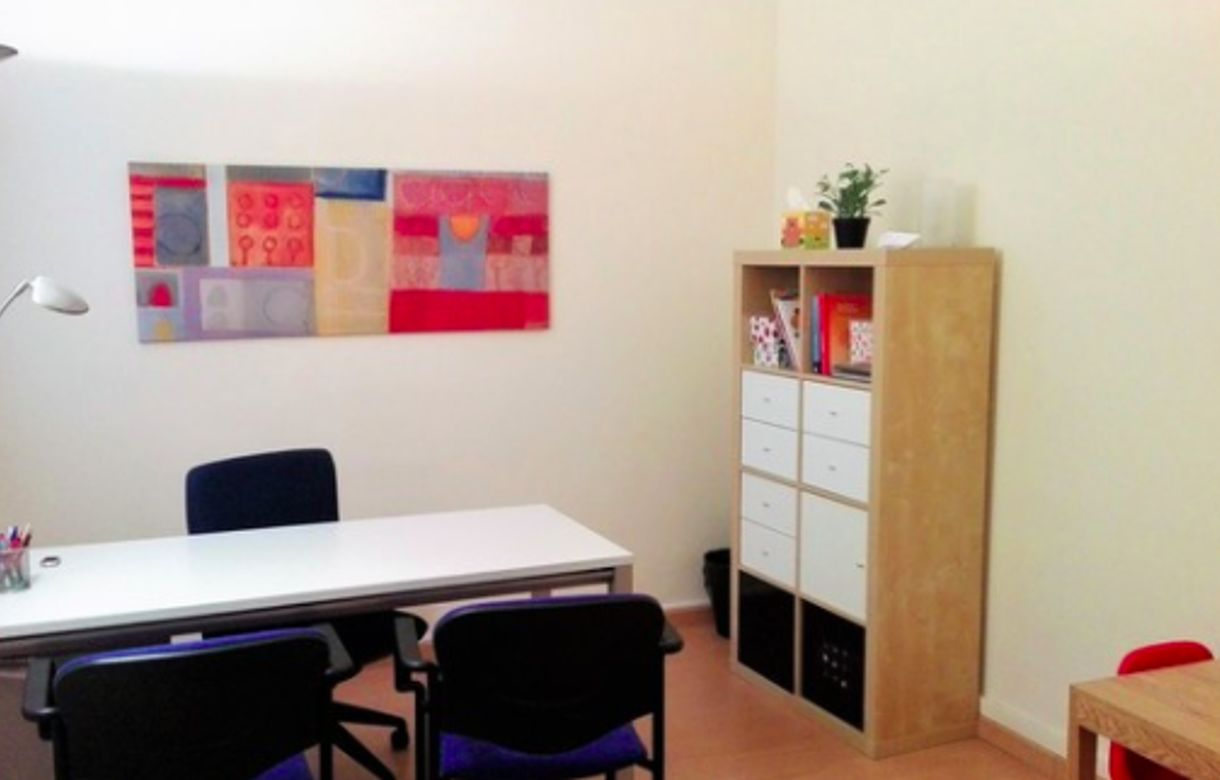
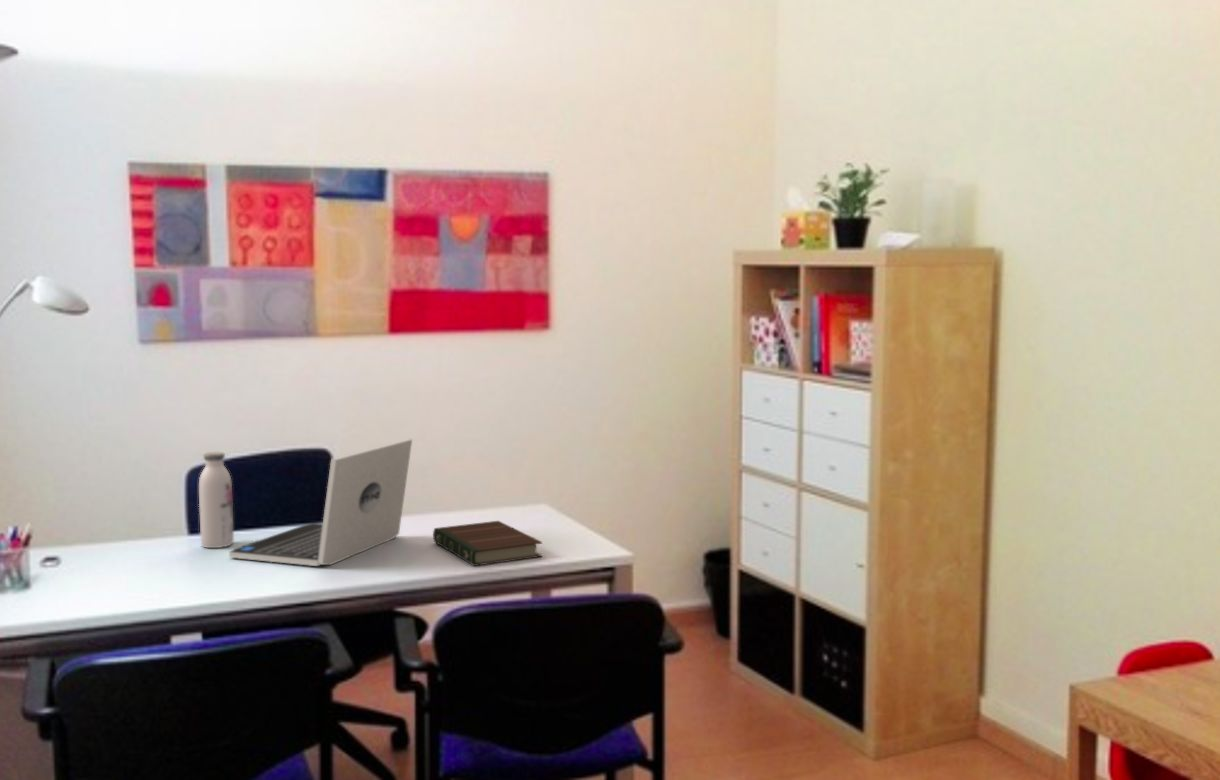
+ book [432,520,543,567]
+ water bottle [198,451,235,549]
+ laptop [228,437,413,567]
